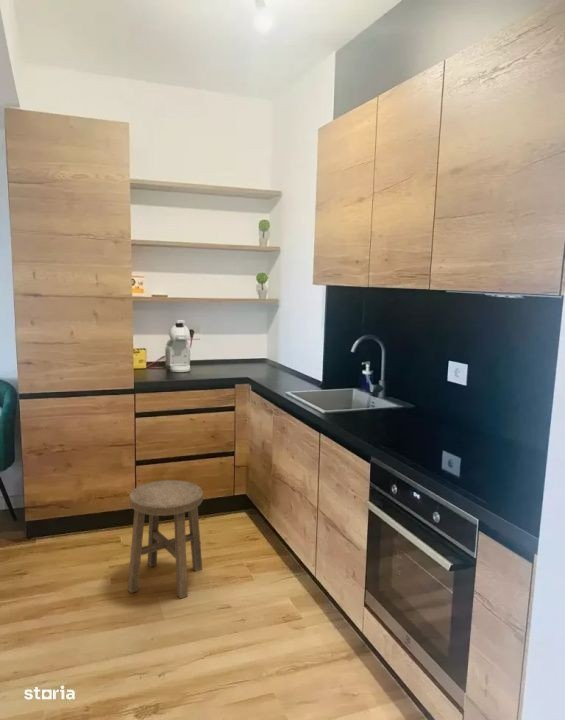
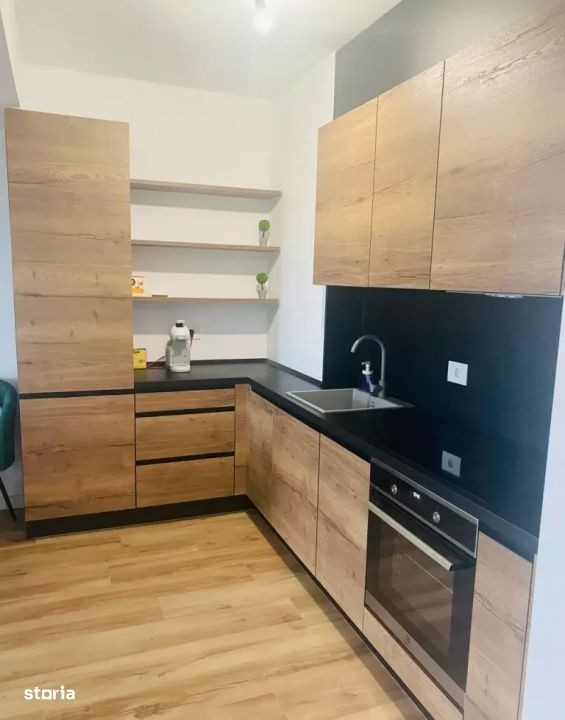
- stool [127,479,204,599]
